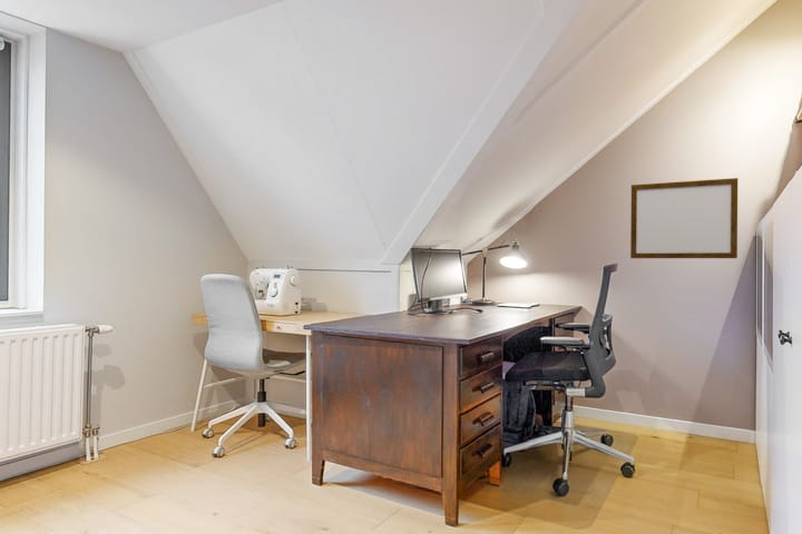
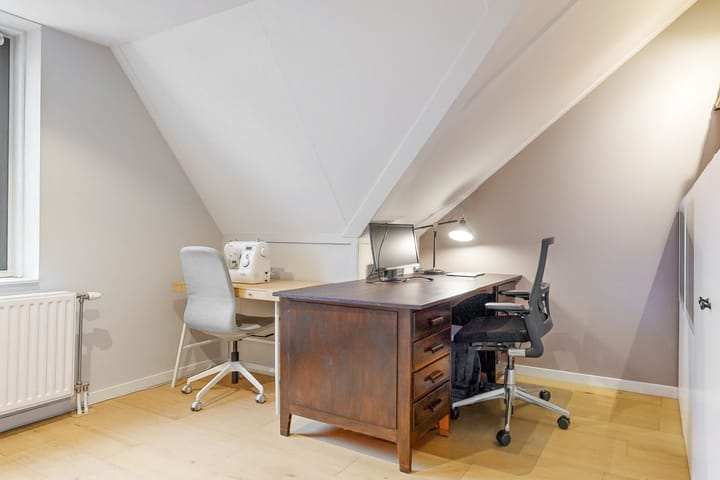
- writing board [629,177,739,259]
